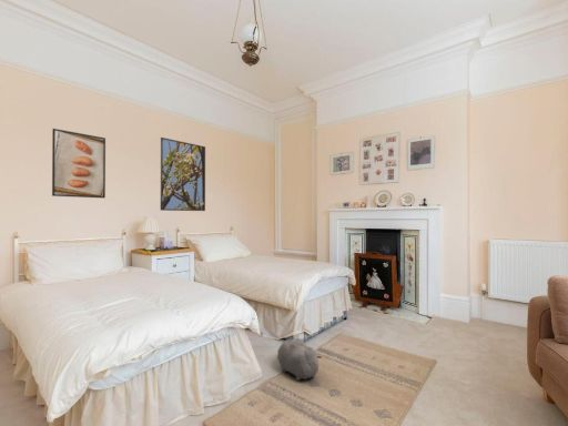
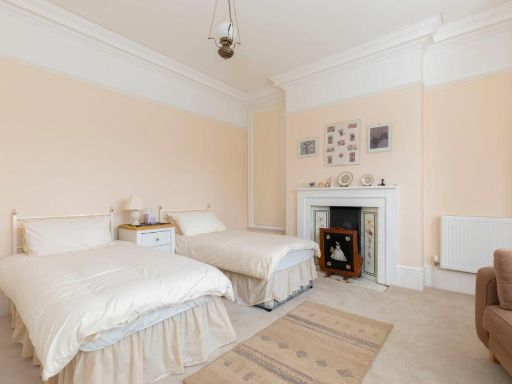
- plush toy [276,338,323,382]
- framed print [51,128,106,200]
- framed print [160,136,206,212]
